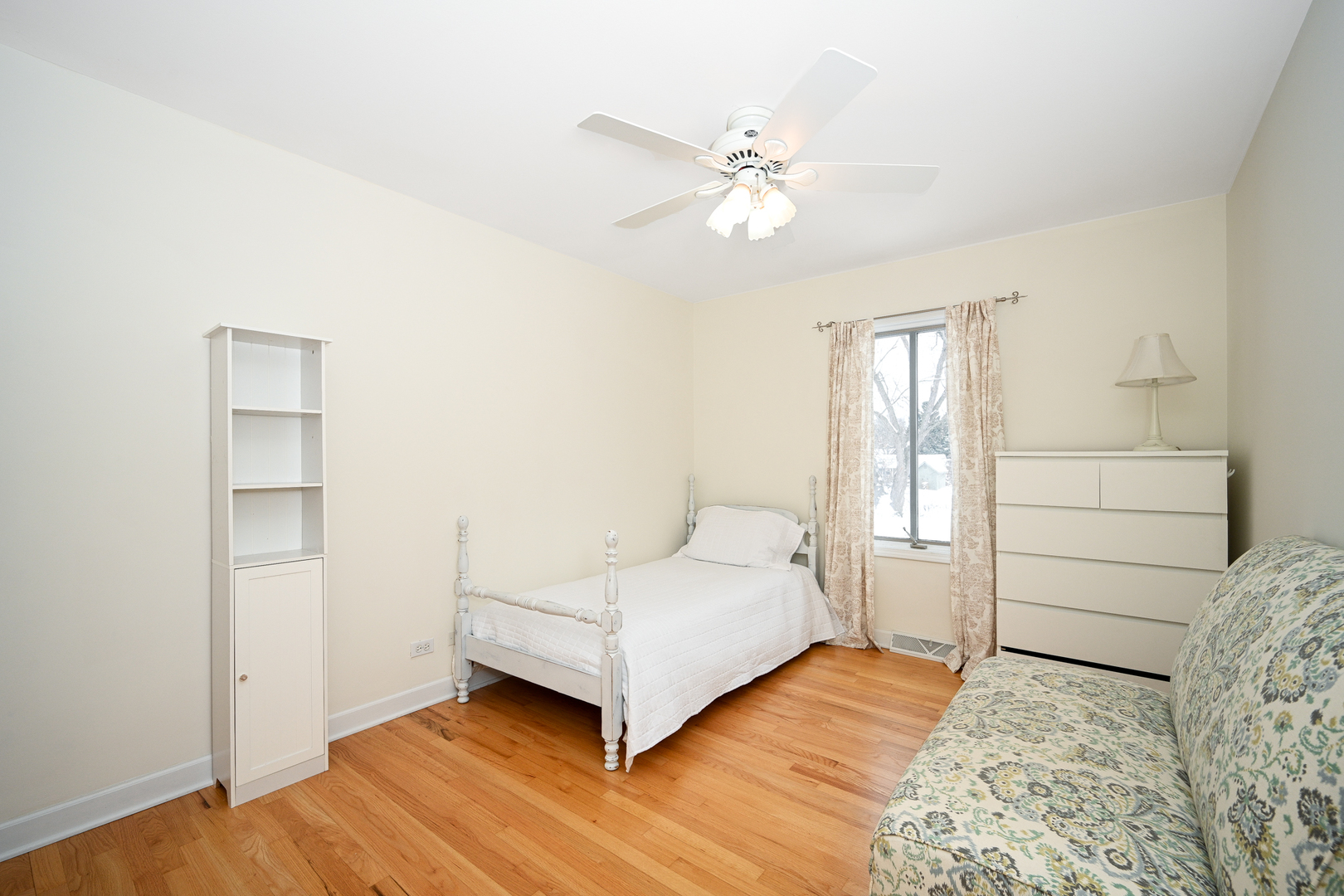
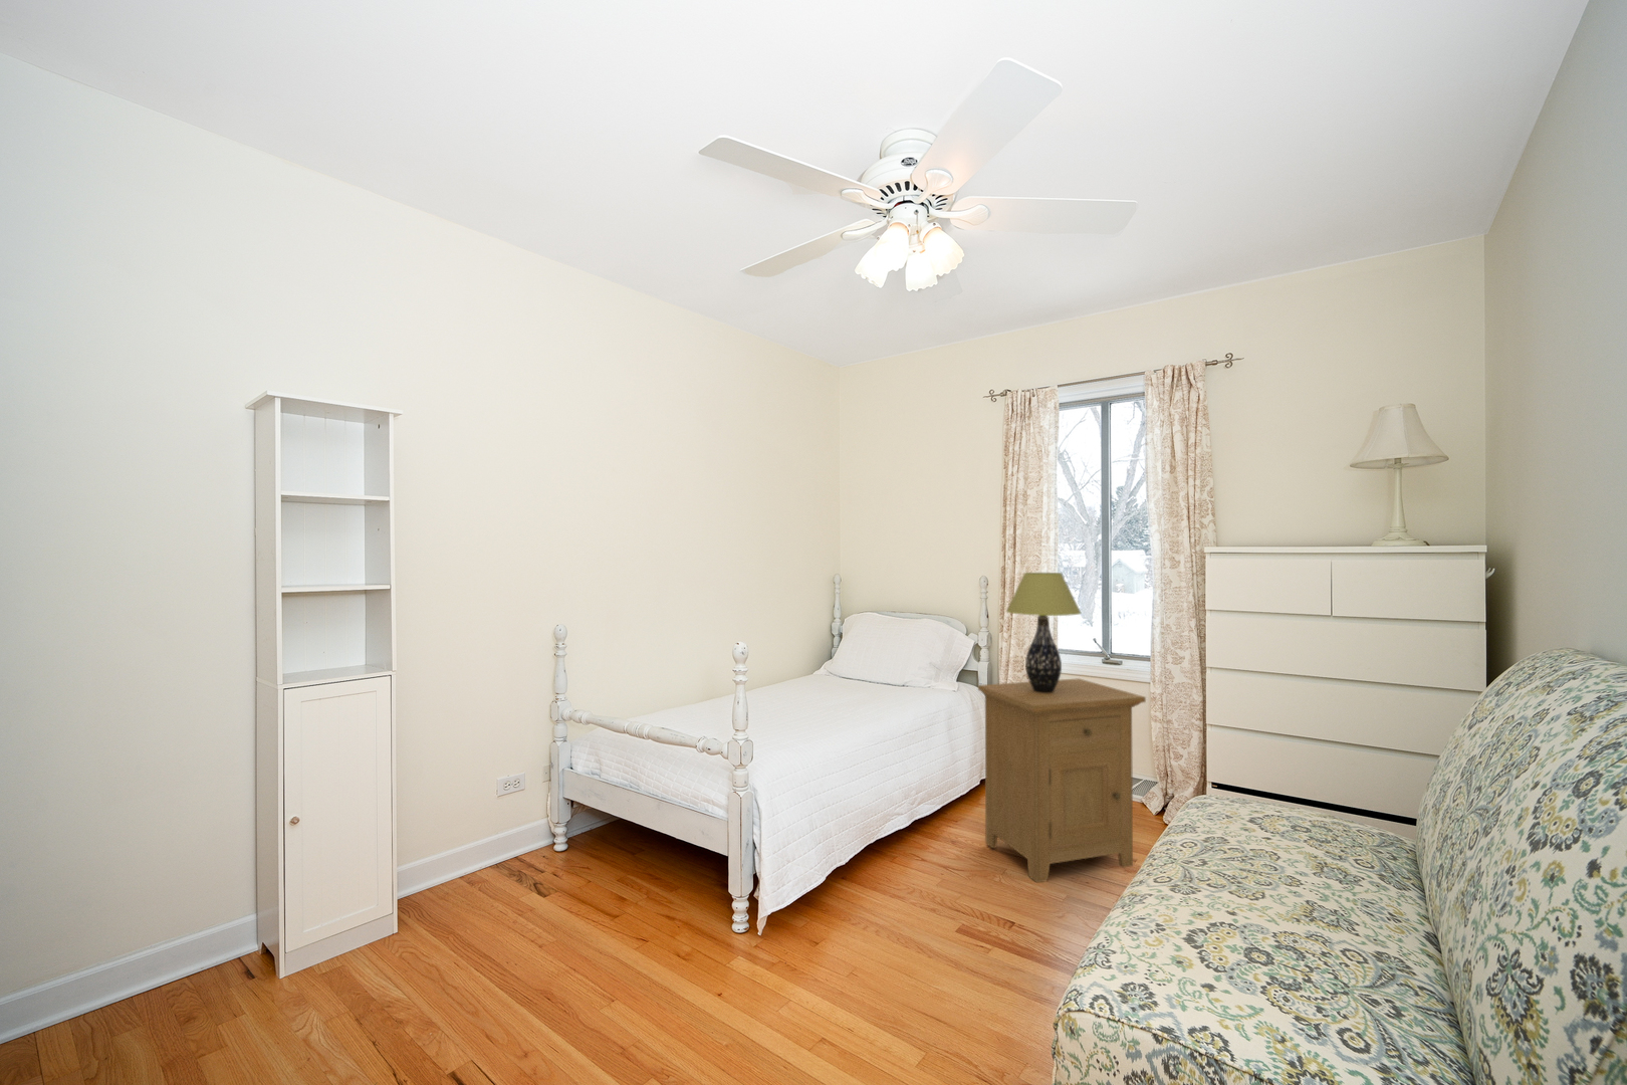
+ table lamp [1005,572,1082,693]
+ nightstand [977,677,1146,884]
